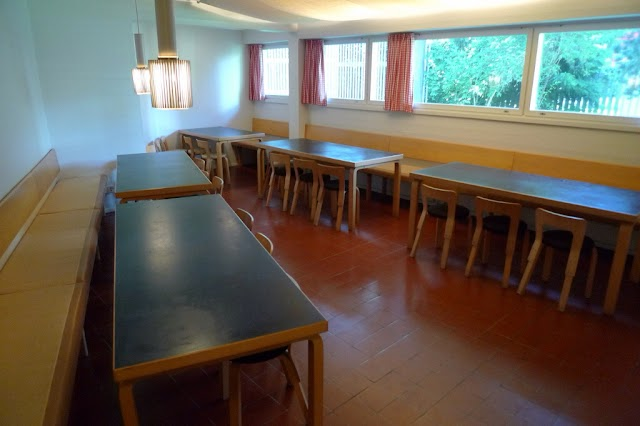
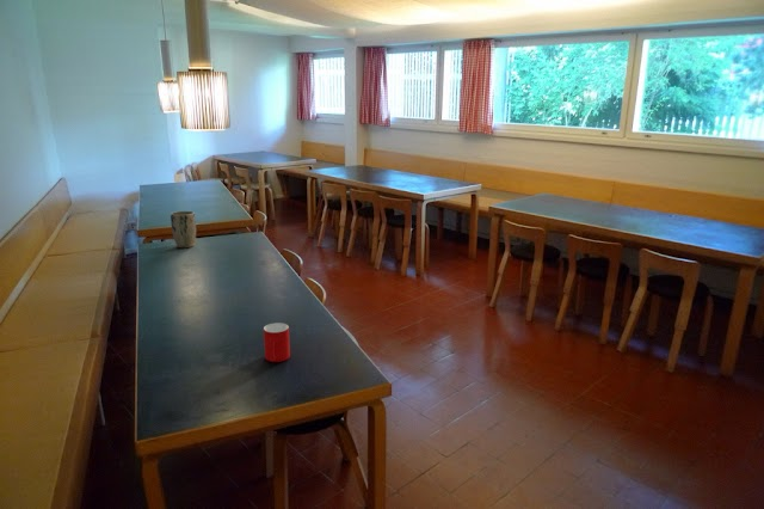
+ cup [263,321,291,363]
+ plant pot [170,210,197,249]
